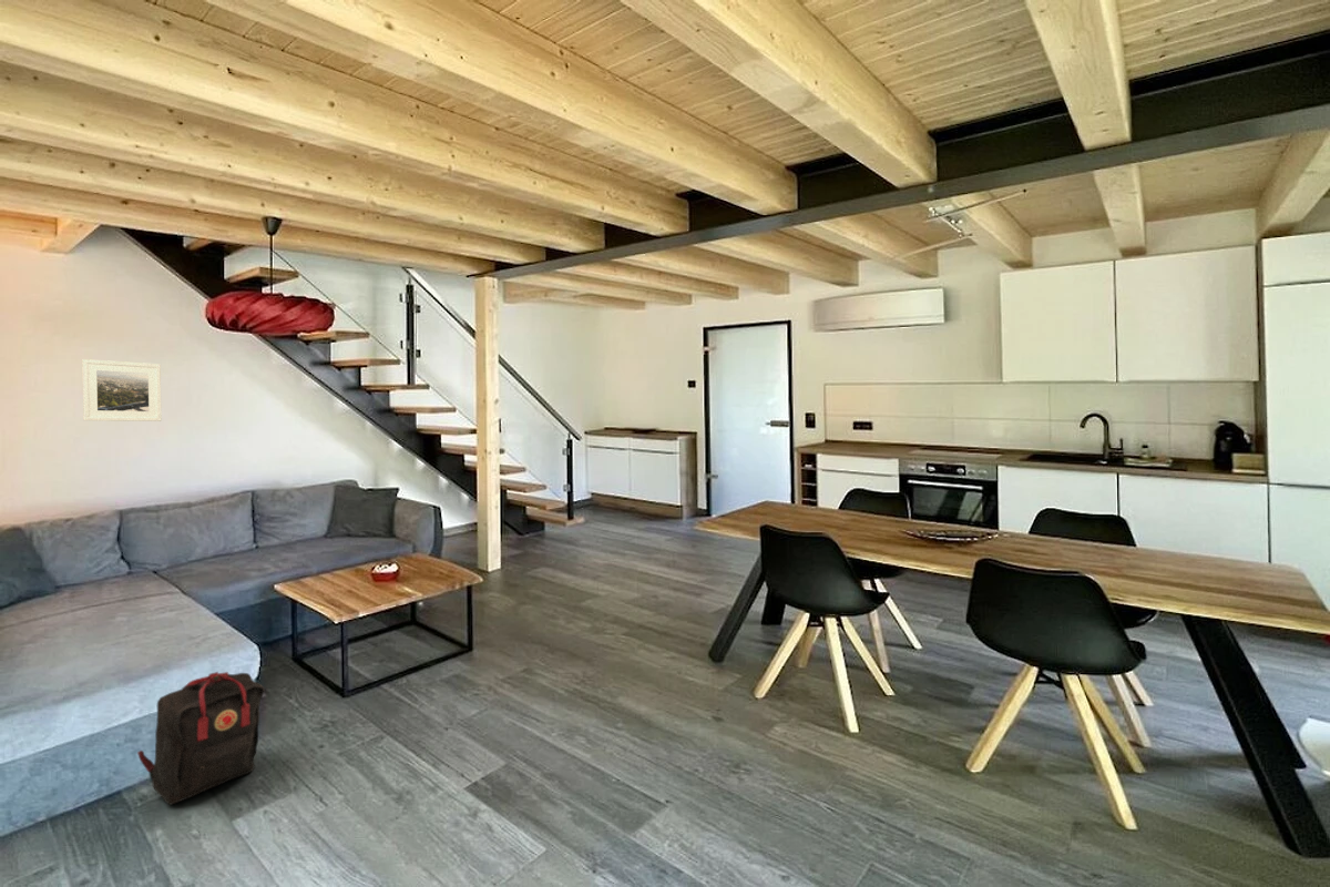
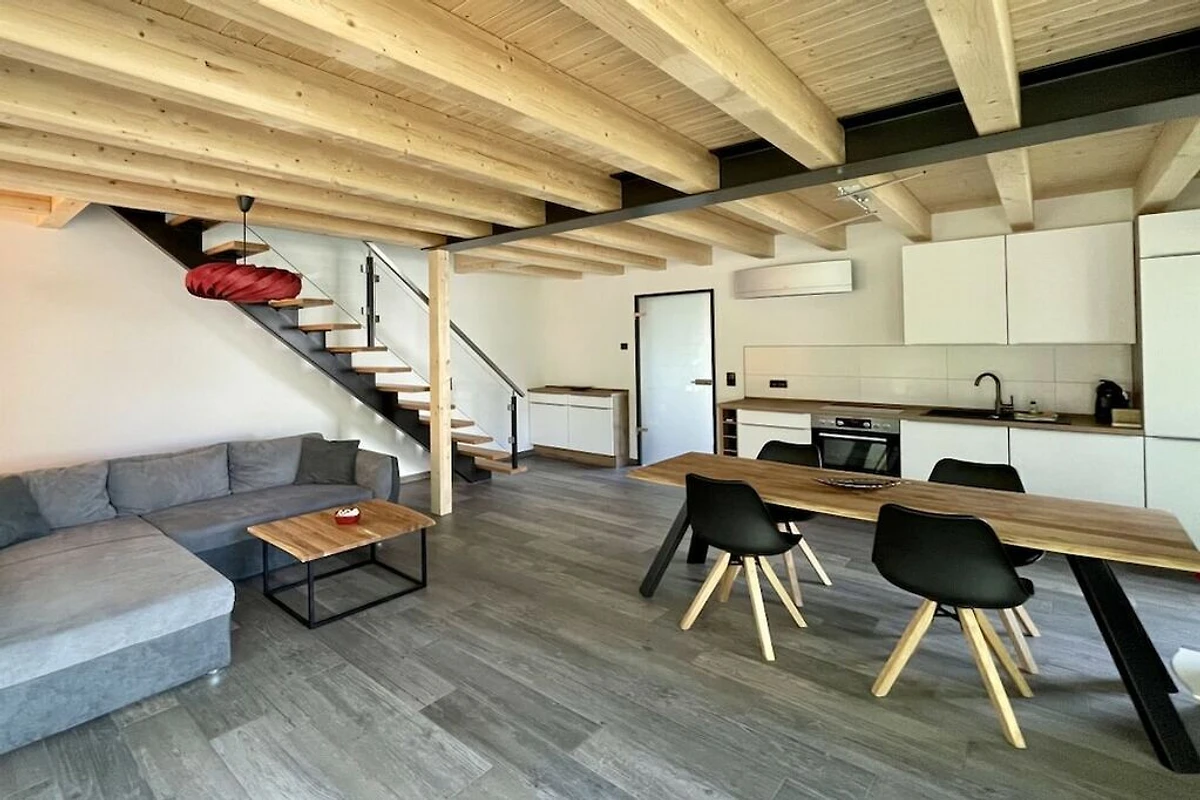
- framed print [81,358,163,422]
- backpack [136,671,266,806]
